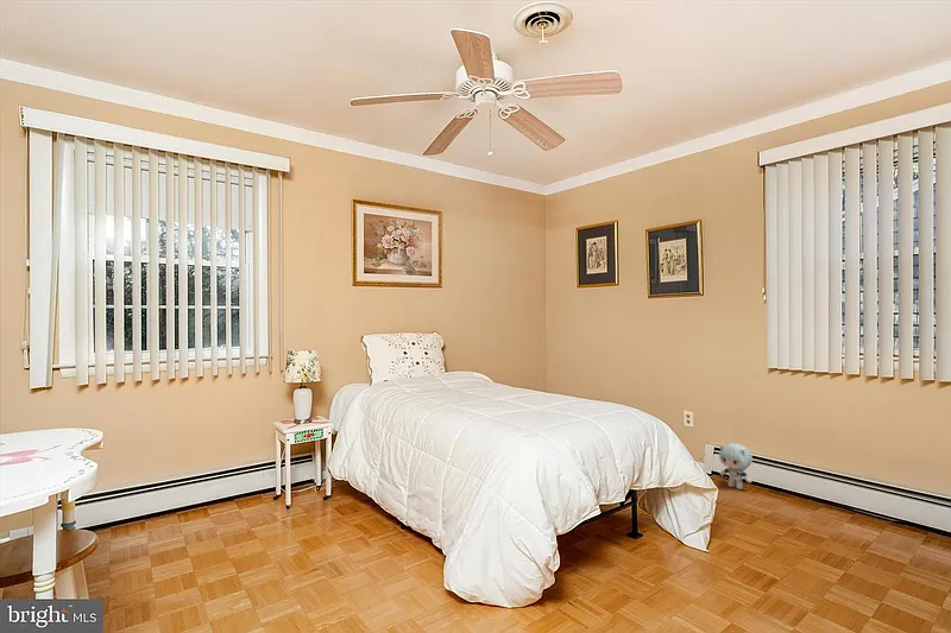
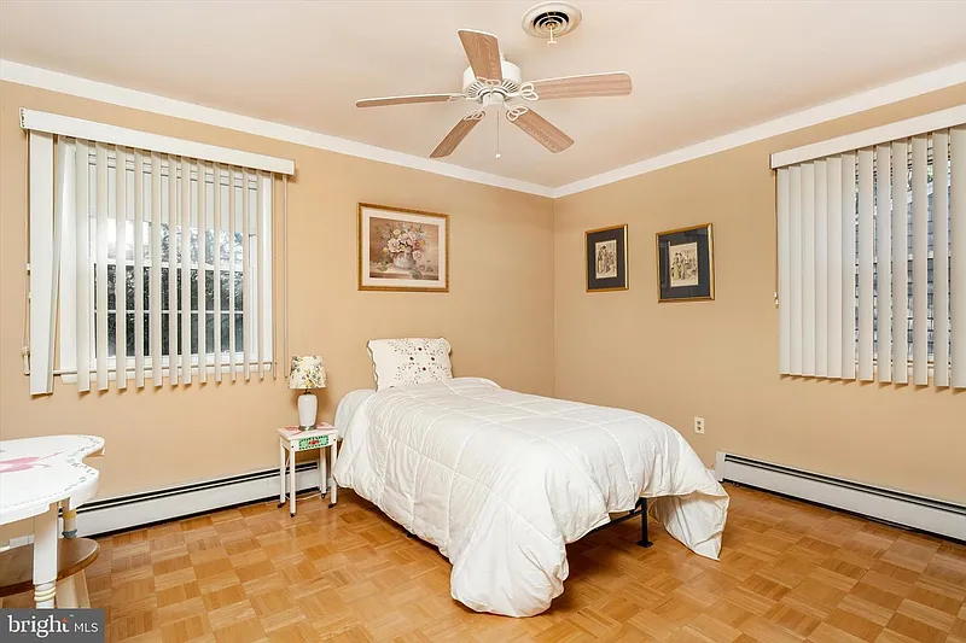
- plush toy [718,442,754,490]
